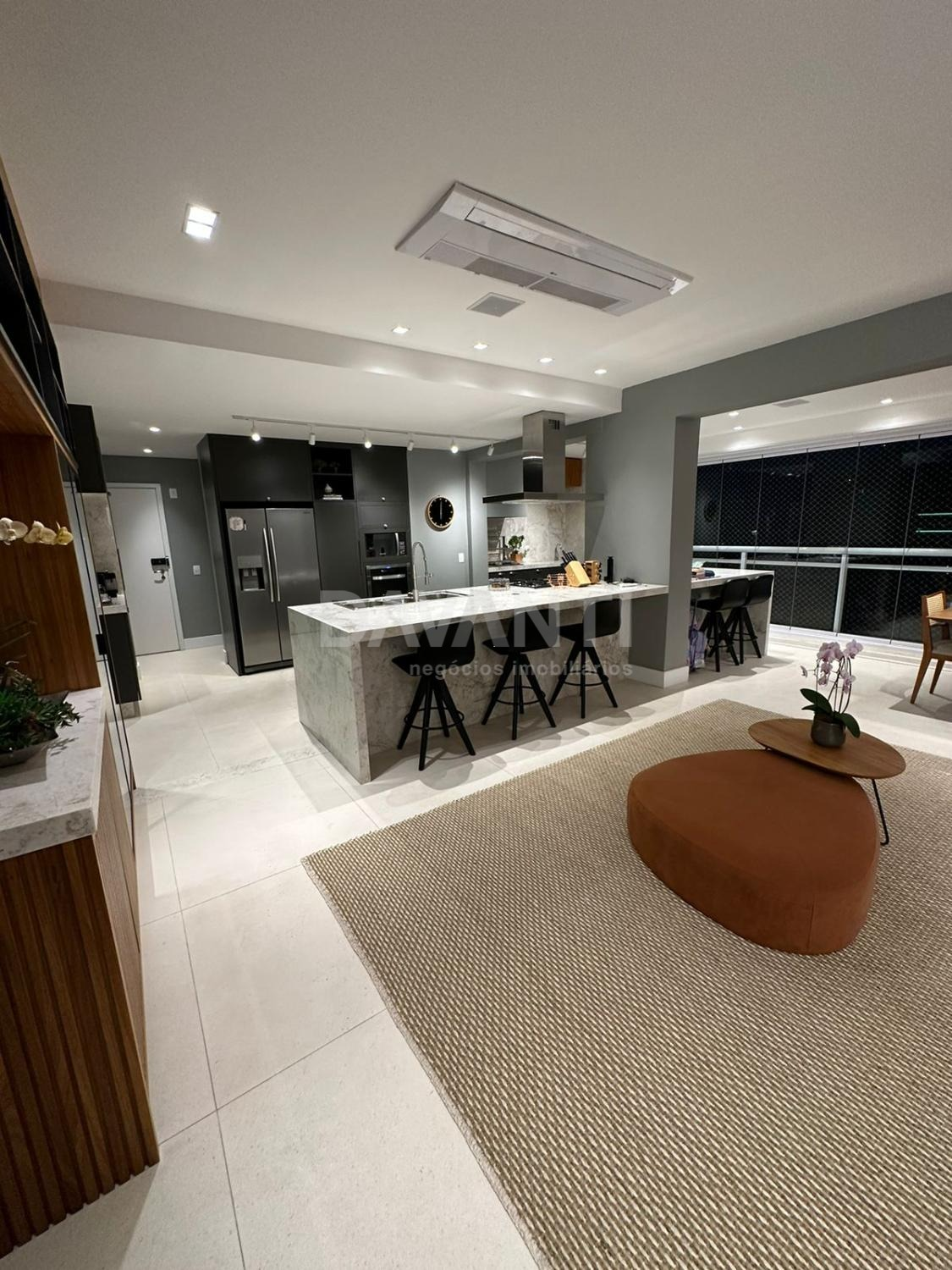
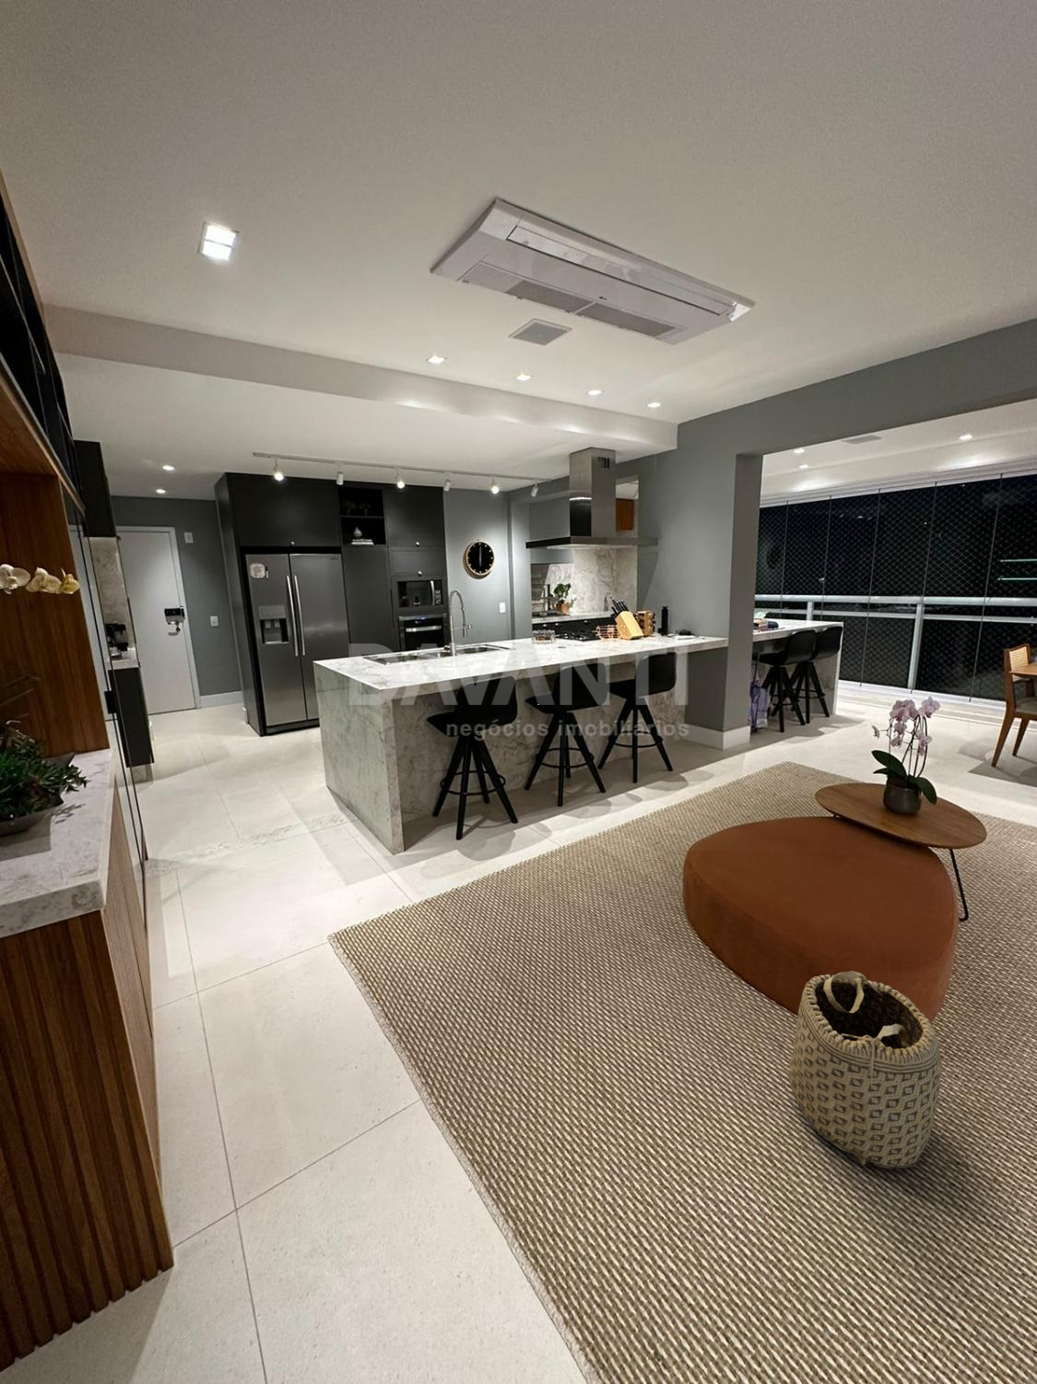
+ basket [789,970,942,1170]
